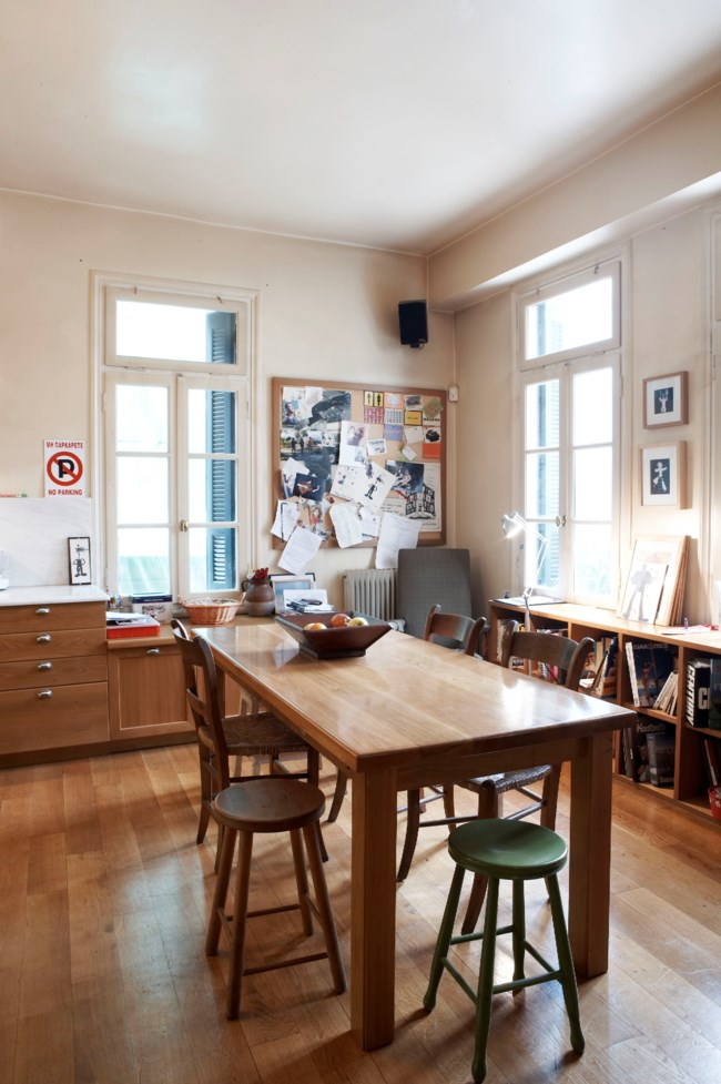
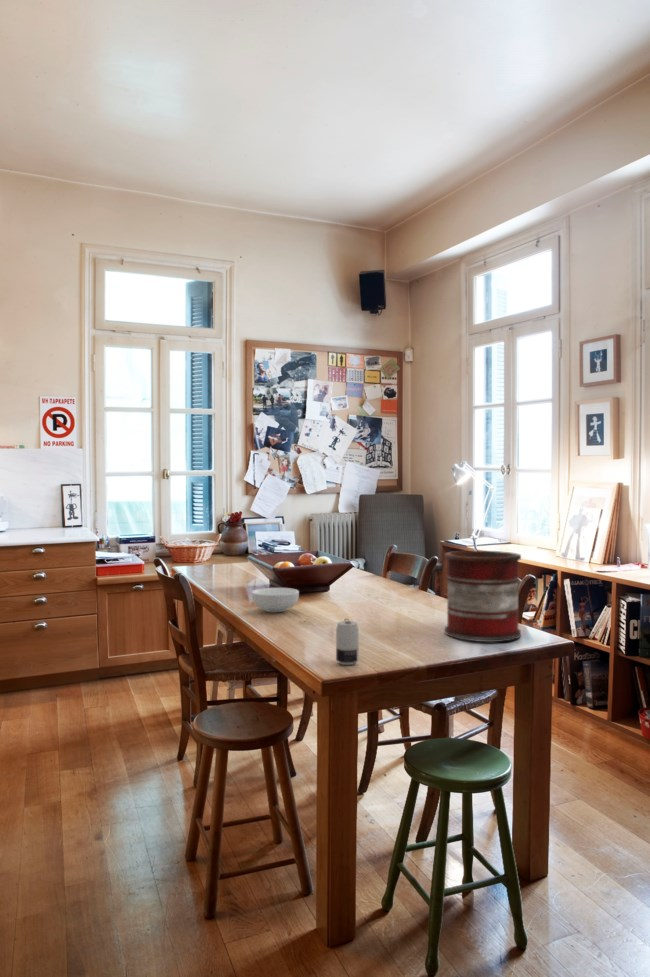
+ beverage can [335,618,360,666]
+ plant pot [444,550,522,643]
+ cereal bowl [251,587,300,613]
